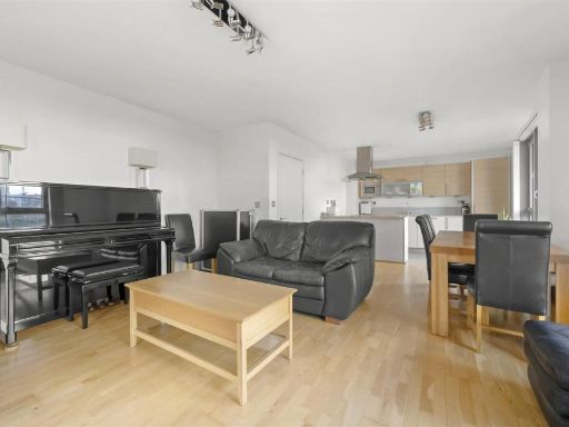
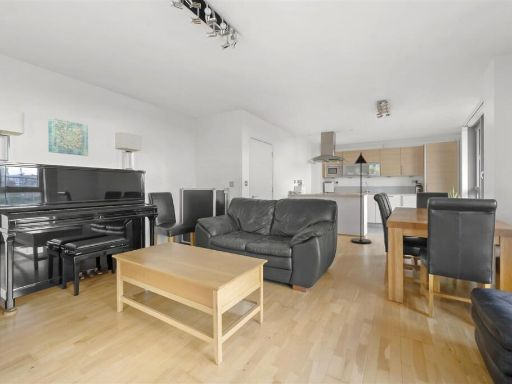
+ floor lamp [350,152,372,245]
+ wall art [47,116,89,157]
